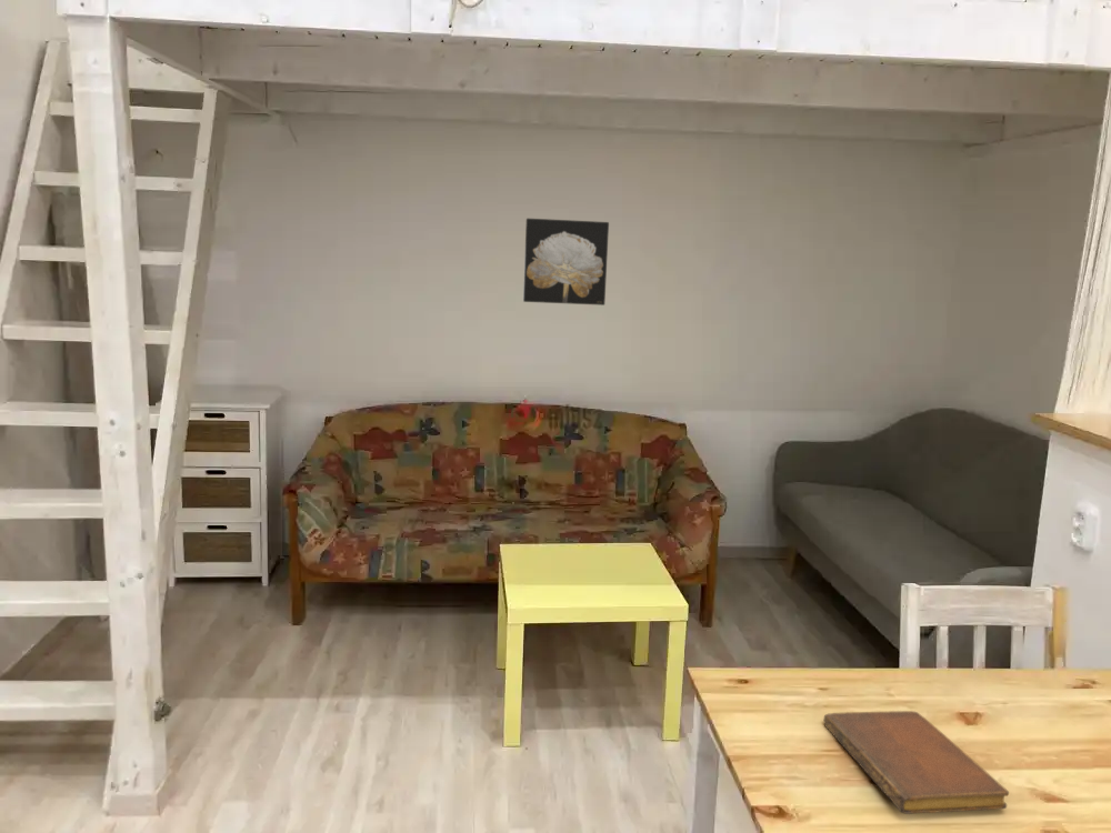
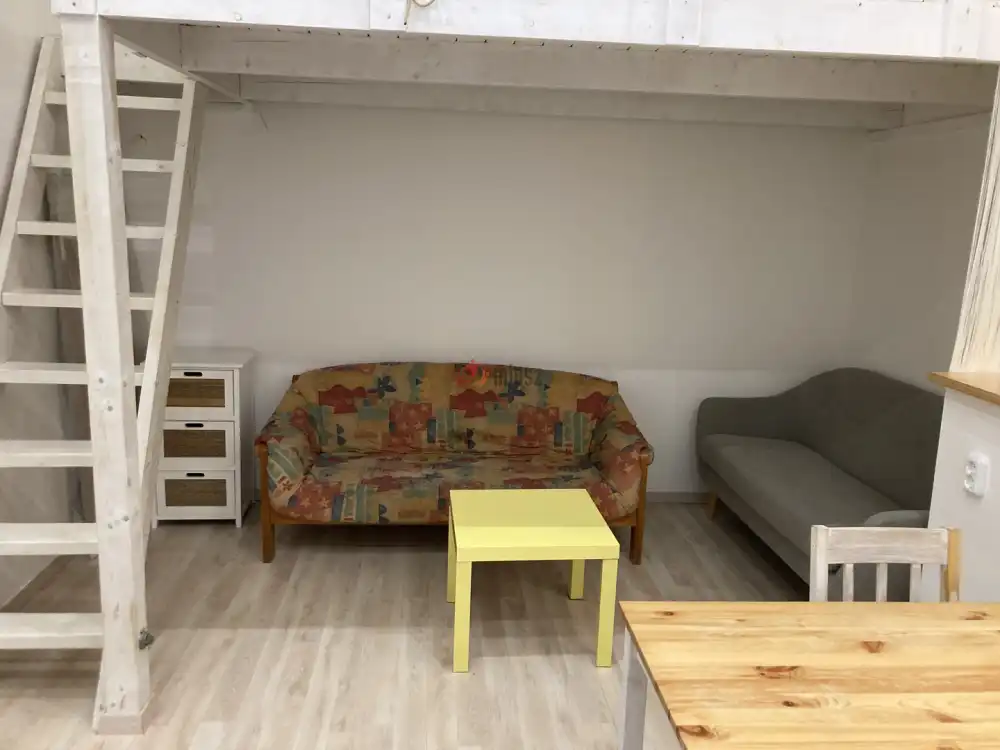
- notebook [822,710,1010,815]
- wall art [522,218,610,307]
